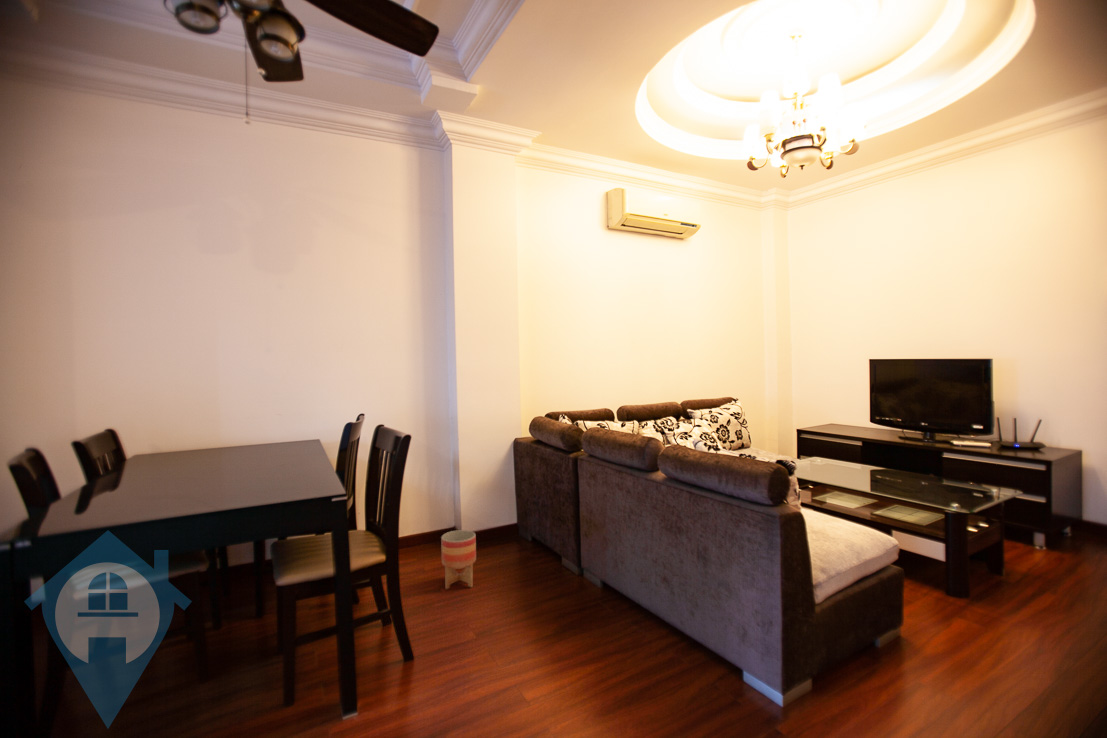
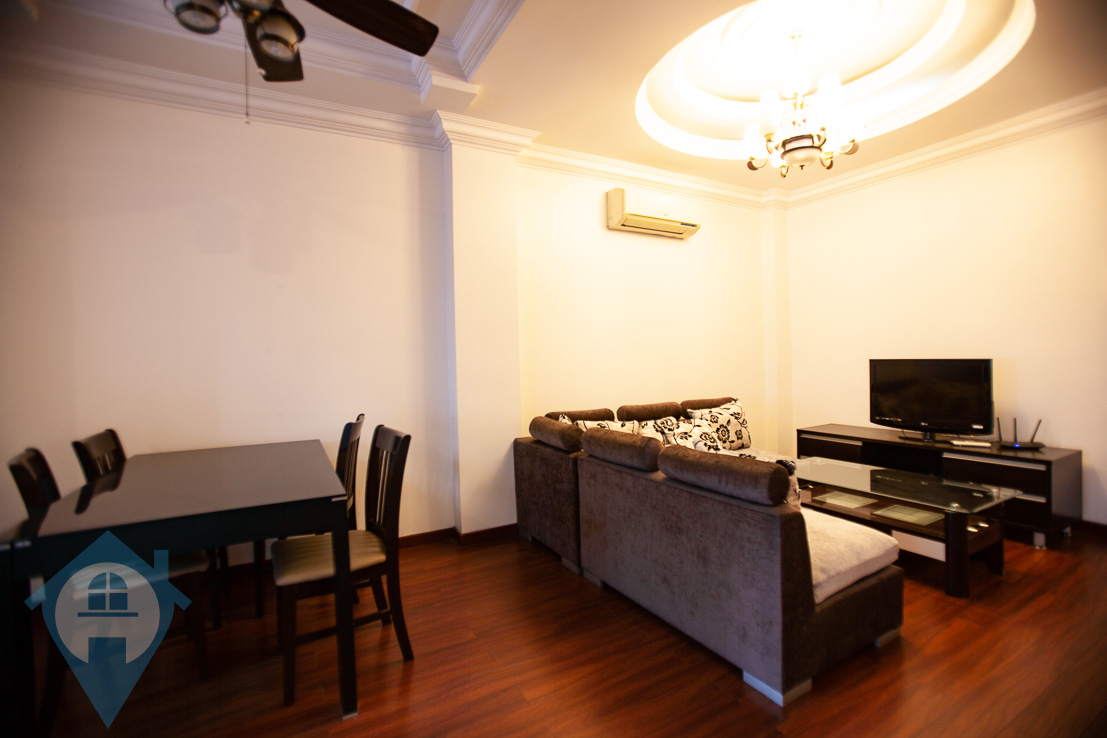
- planter [440,529,477,590]
